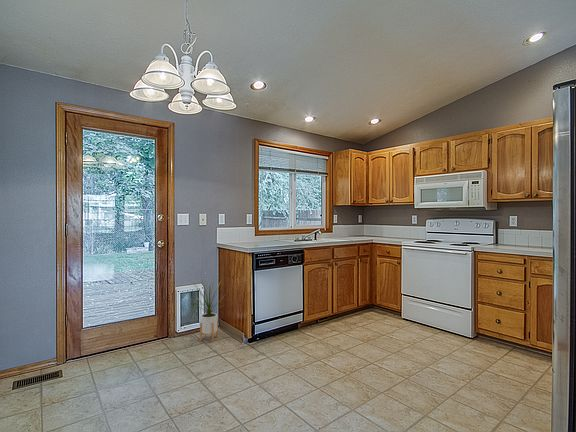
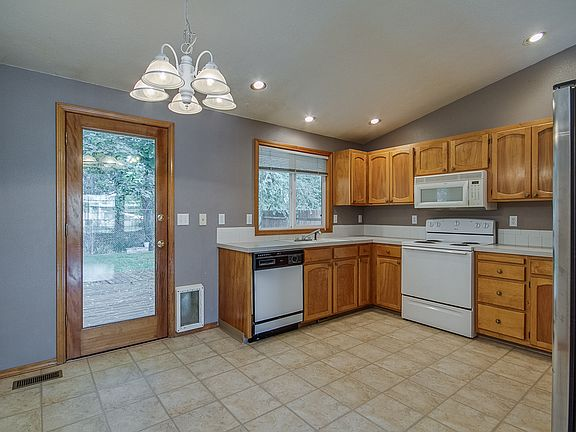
- house plant [193,275,227,343]
